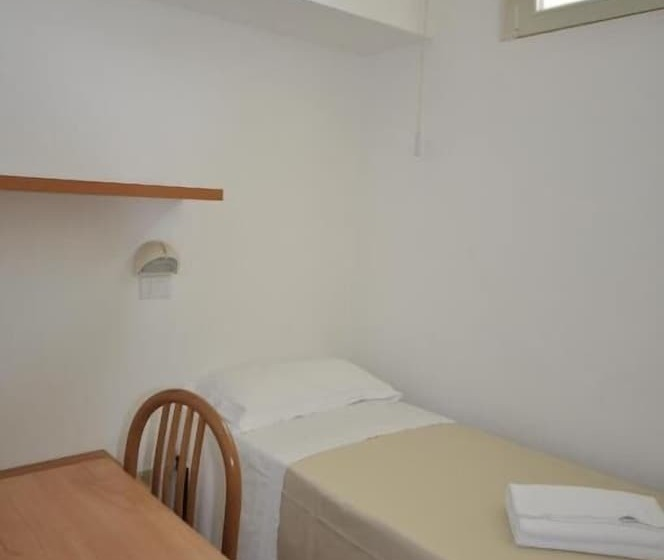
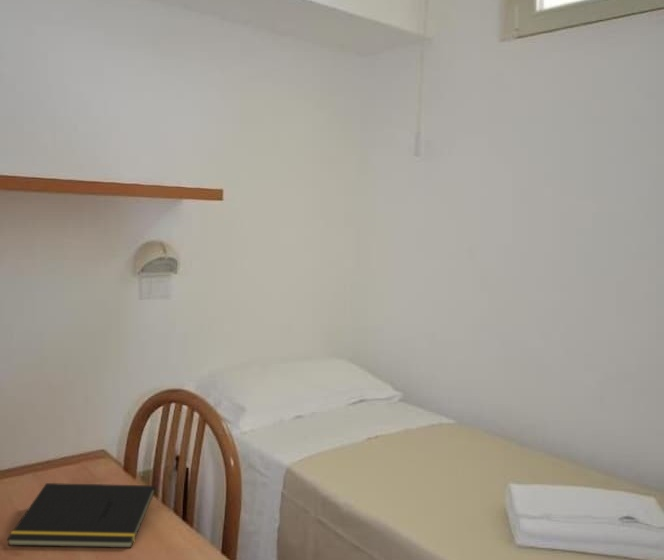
+ notepad [6,482,156,549]
